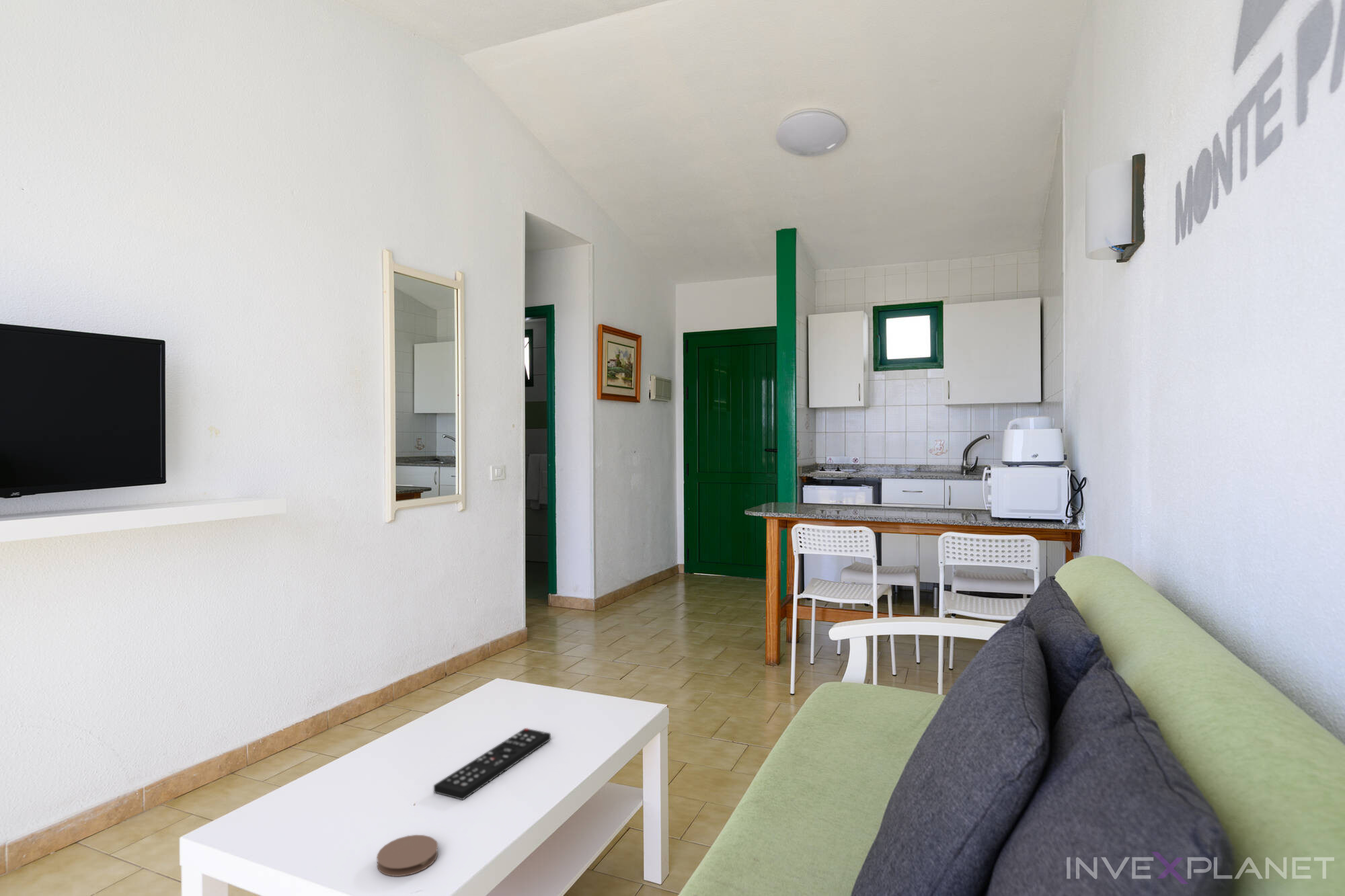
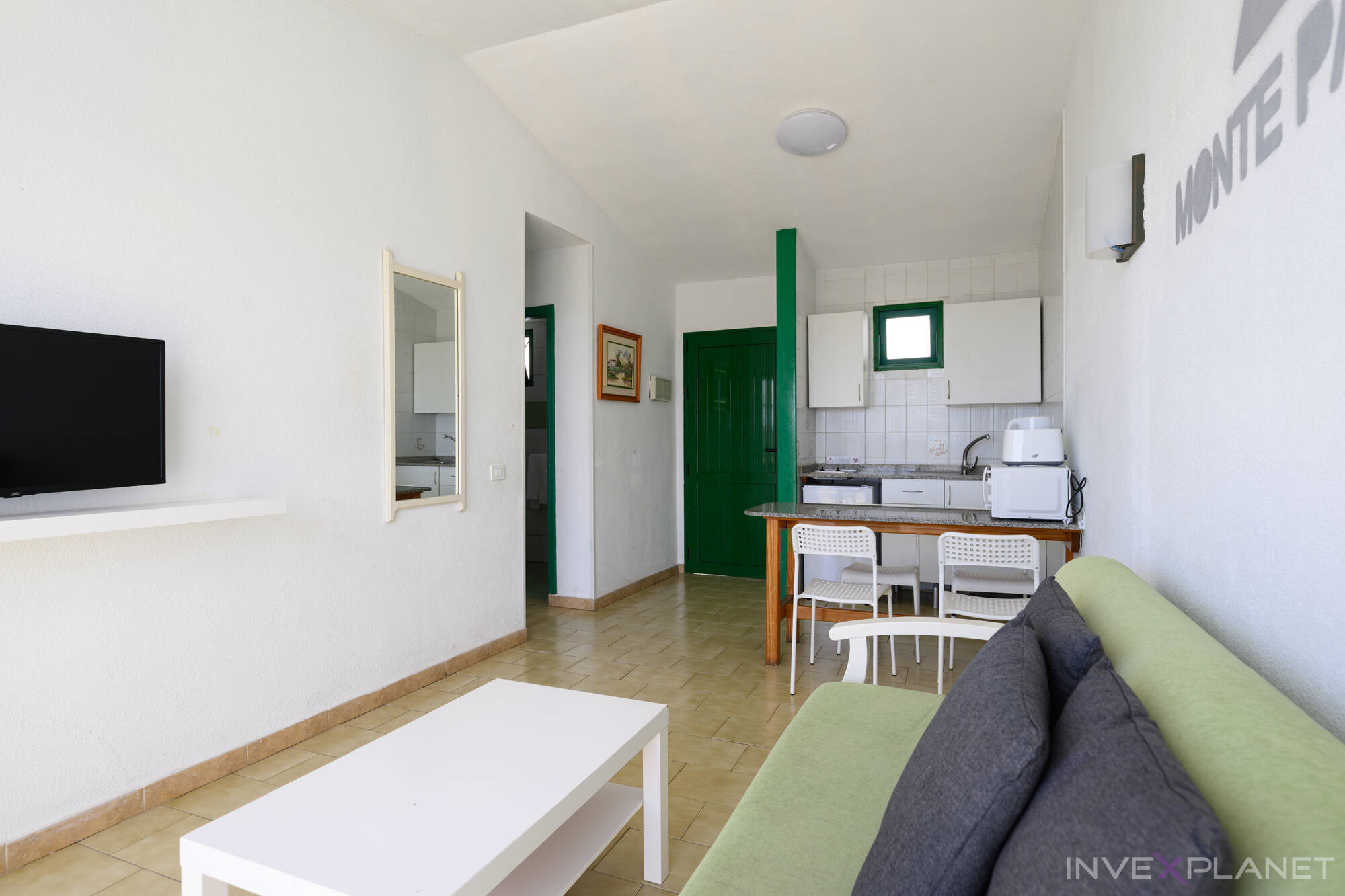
- coaster [376,834,438,877]
- remote control [433,727,551,801]
